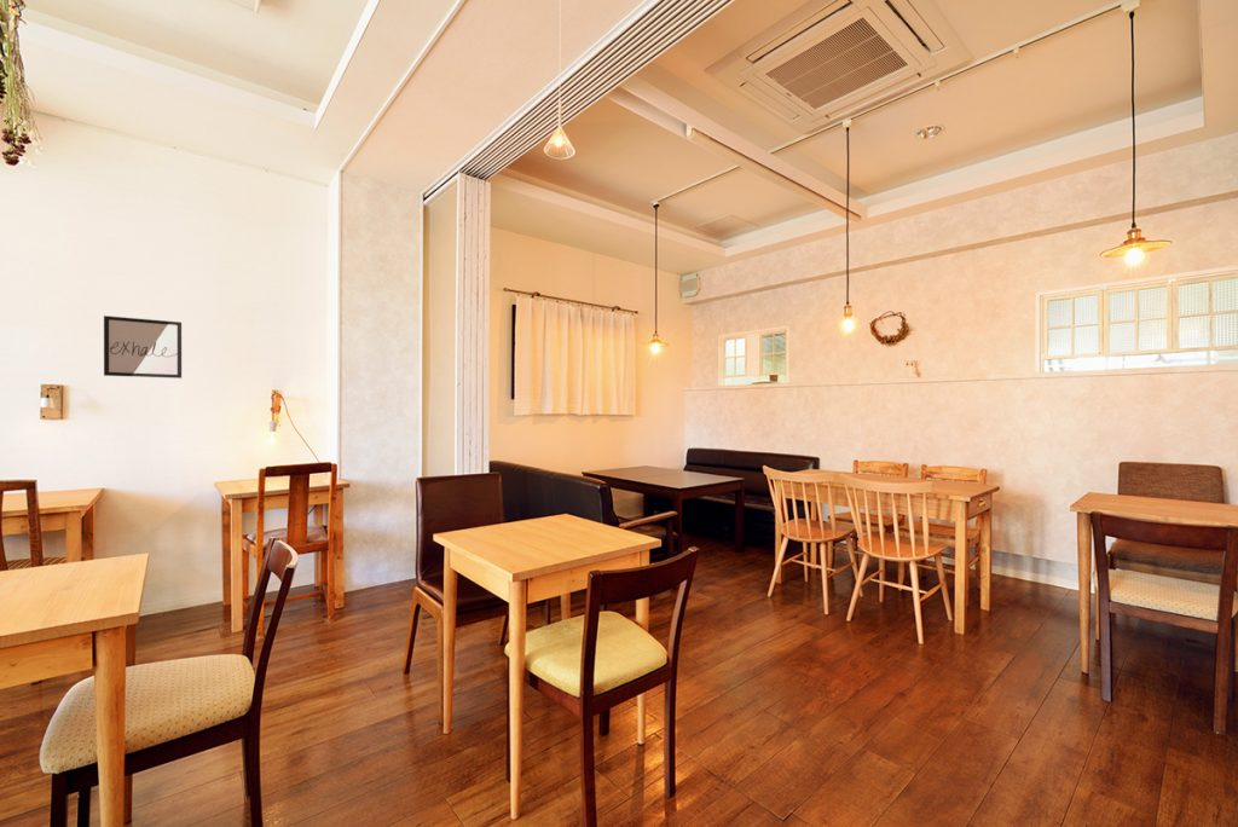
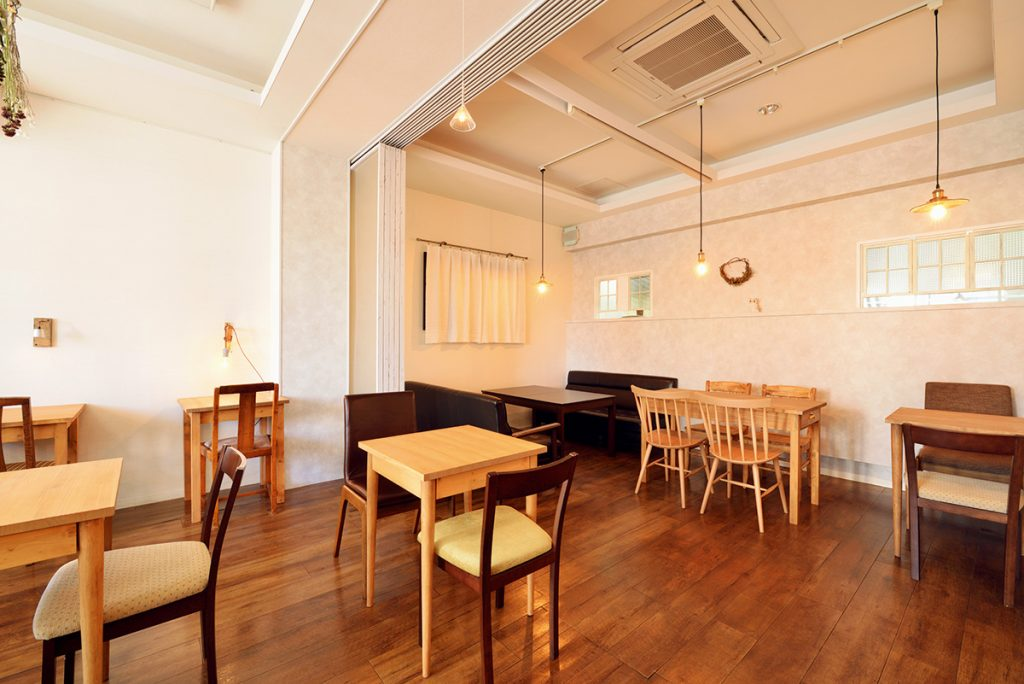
- wall art [103,314,183,380]
